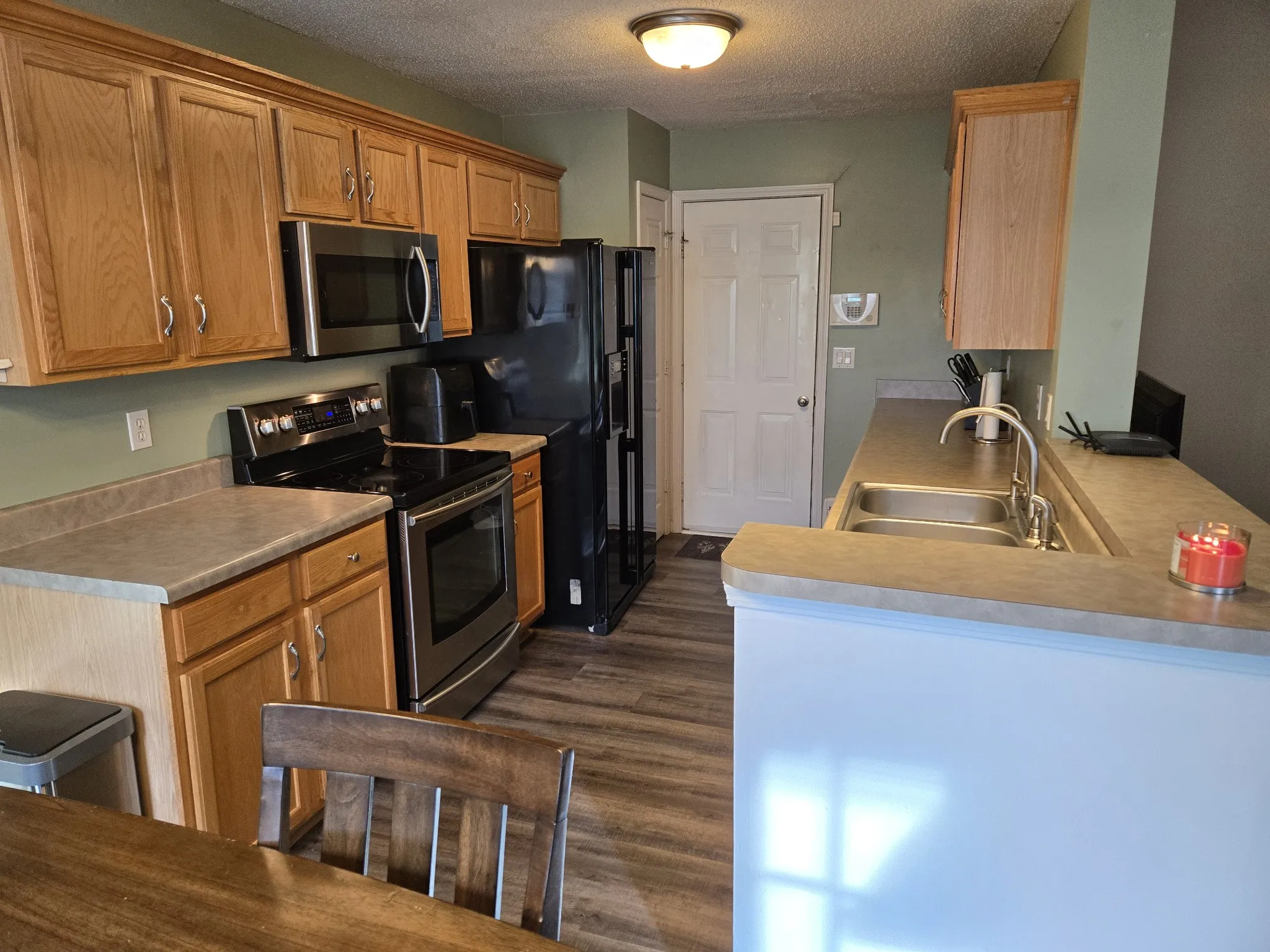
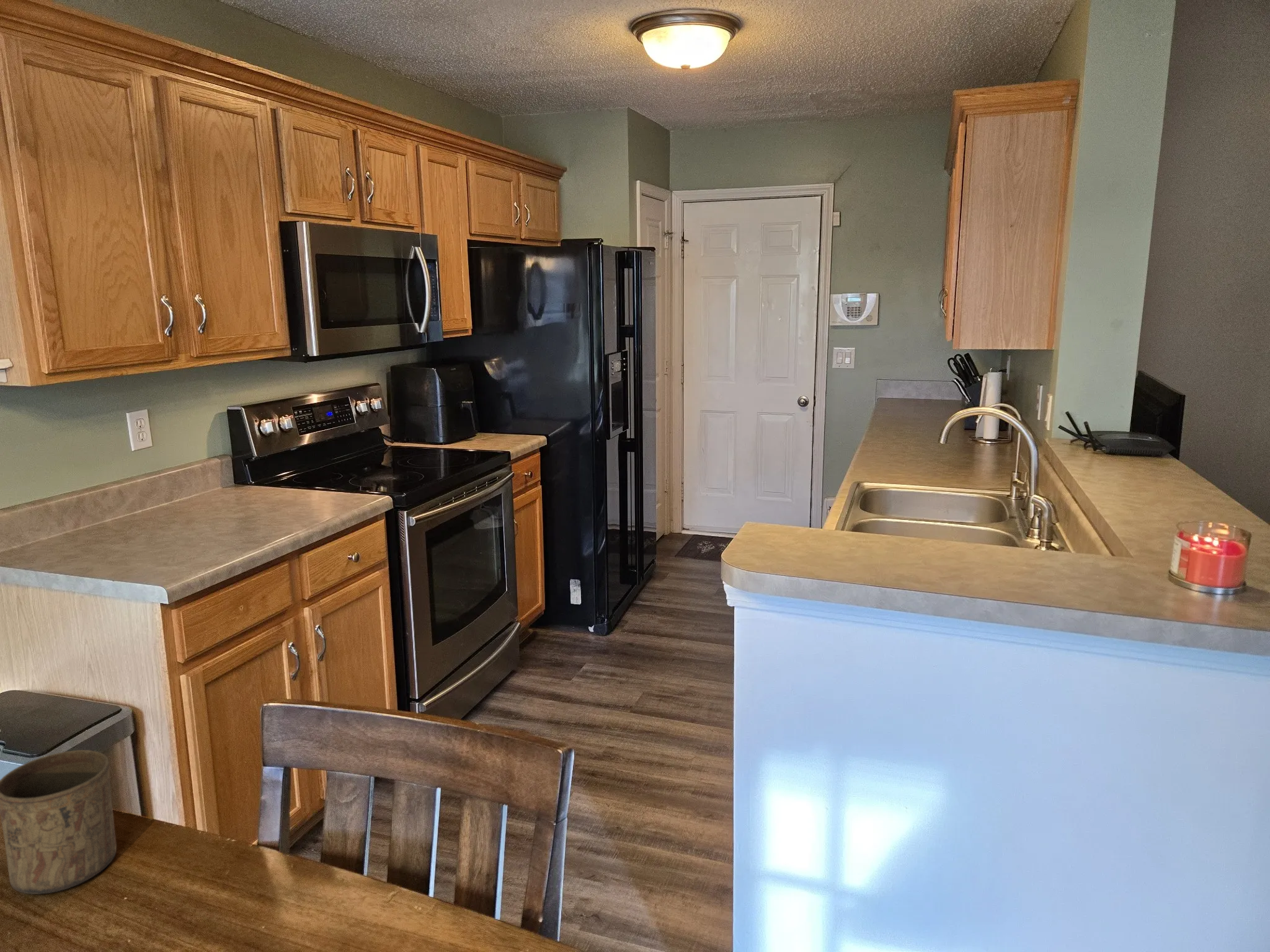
+ cup [0,749,117,895]
